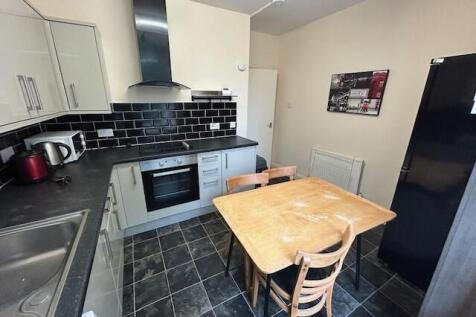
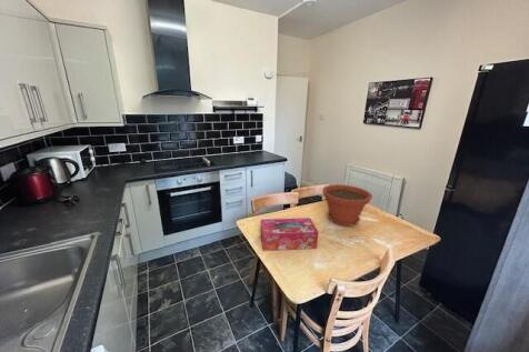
+ tissue box [259,217,319,252]
+ plant pot [321,183,373,228]
